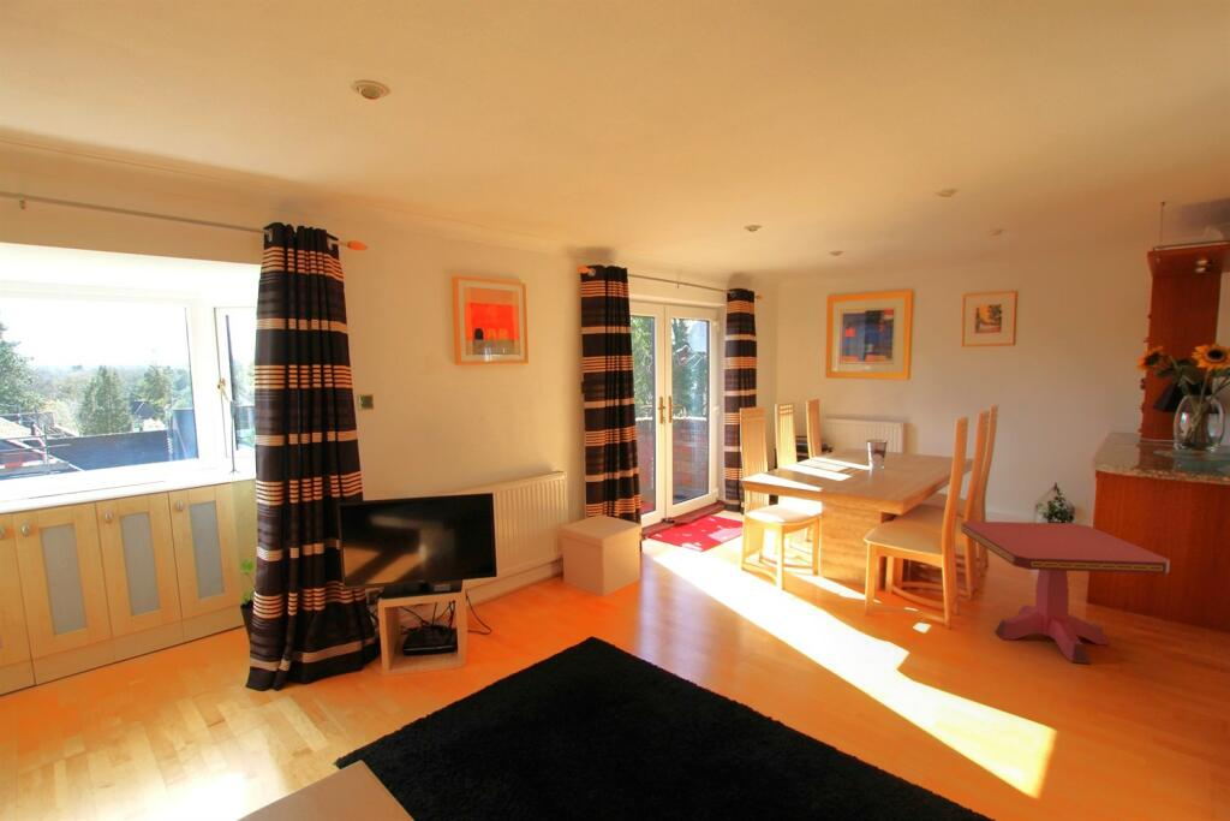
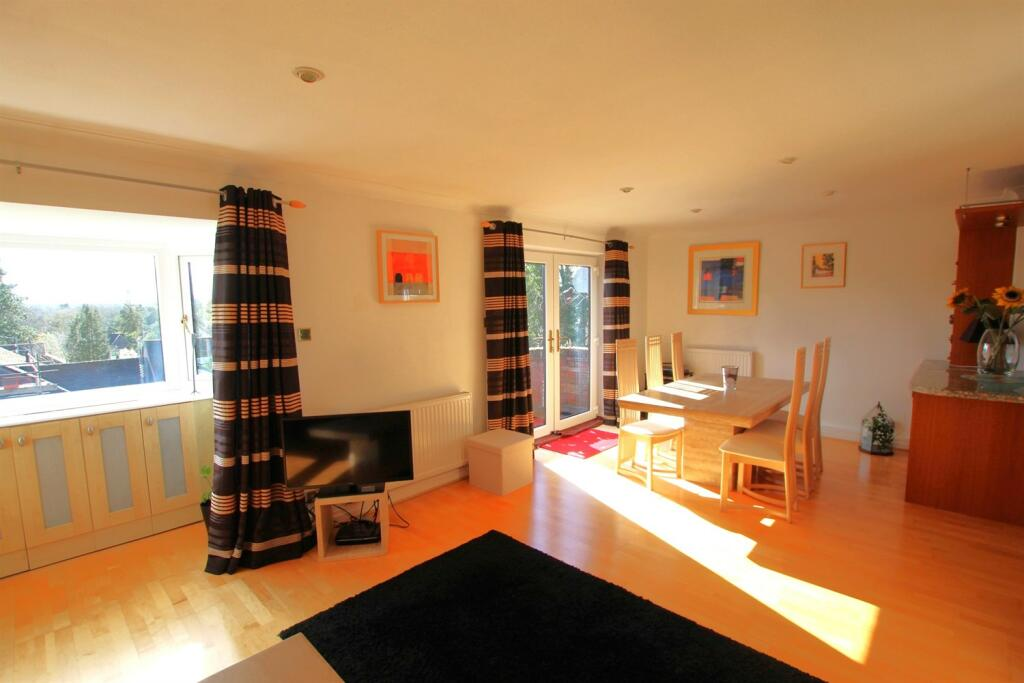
- side table [961,520,1171,665]
